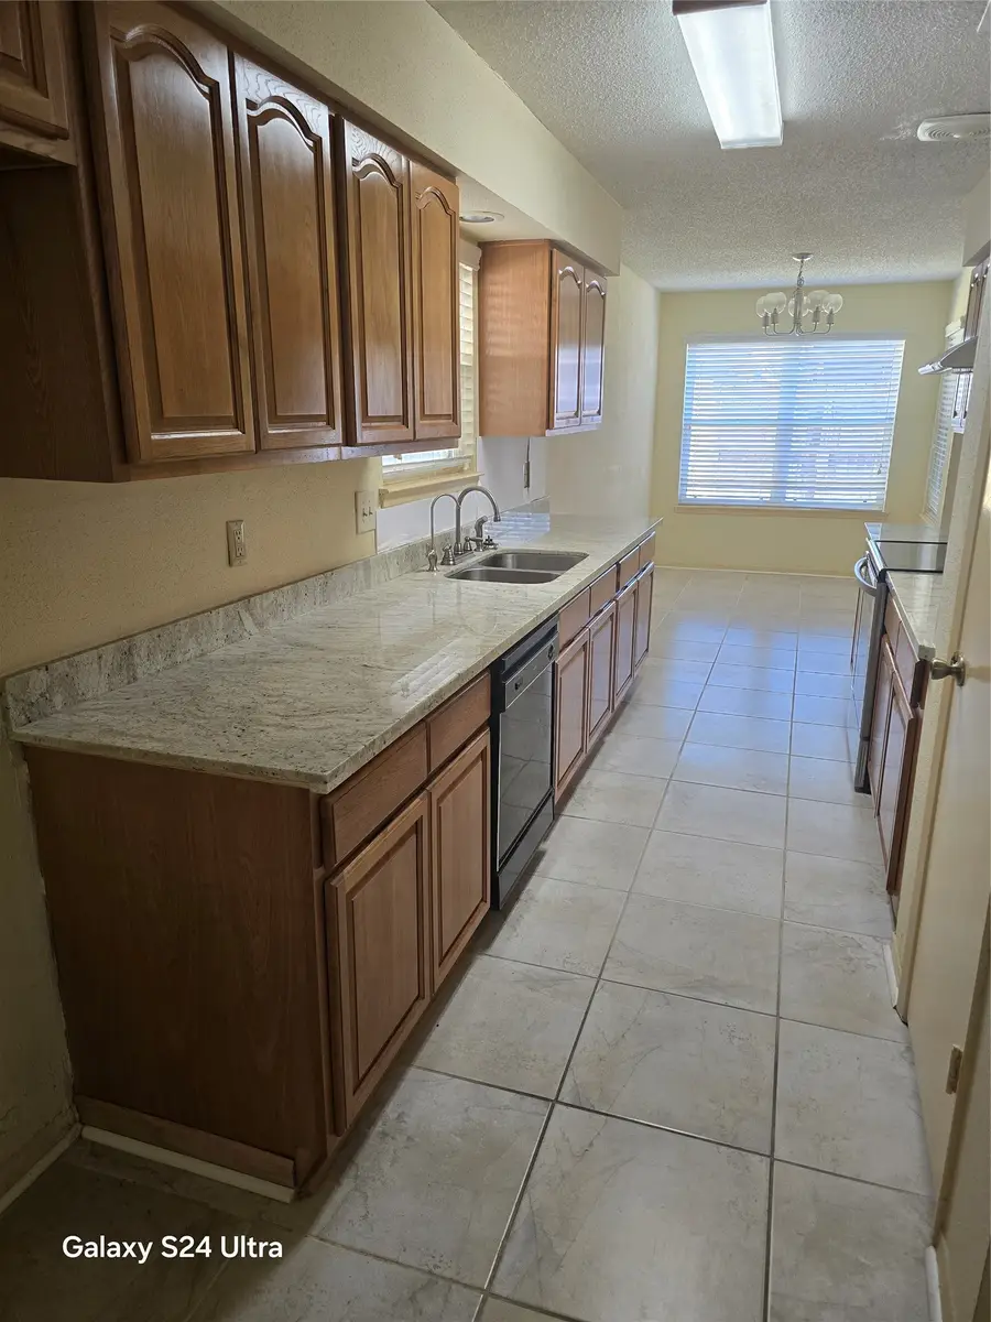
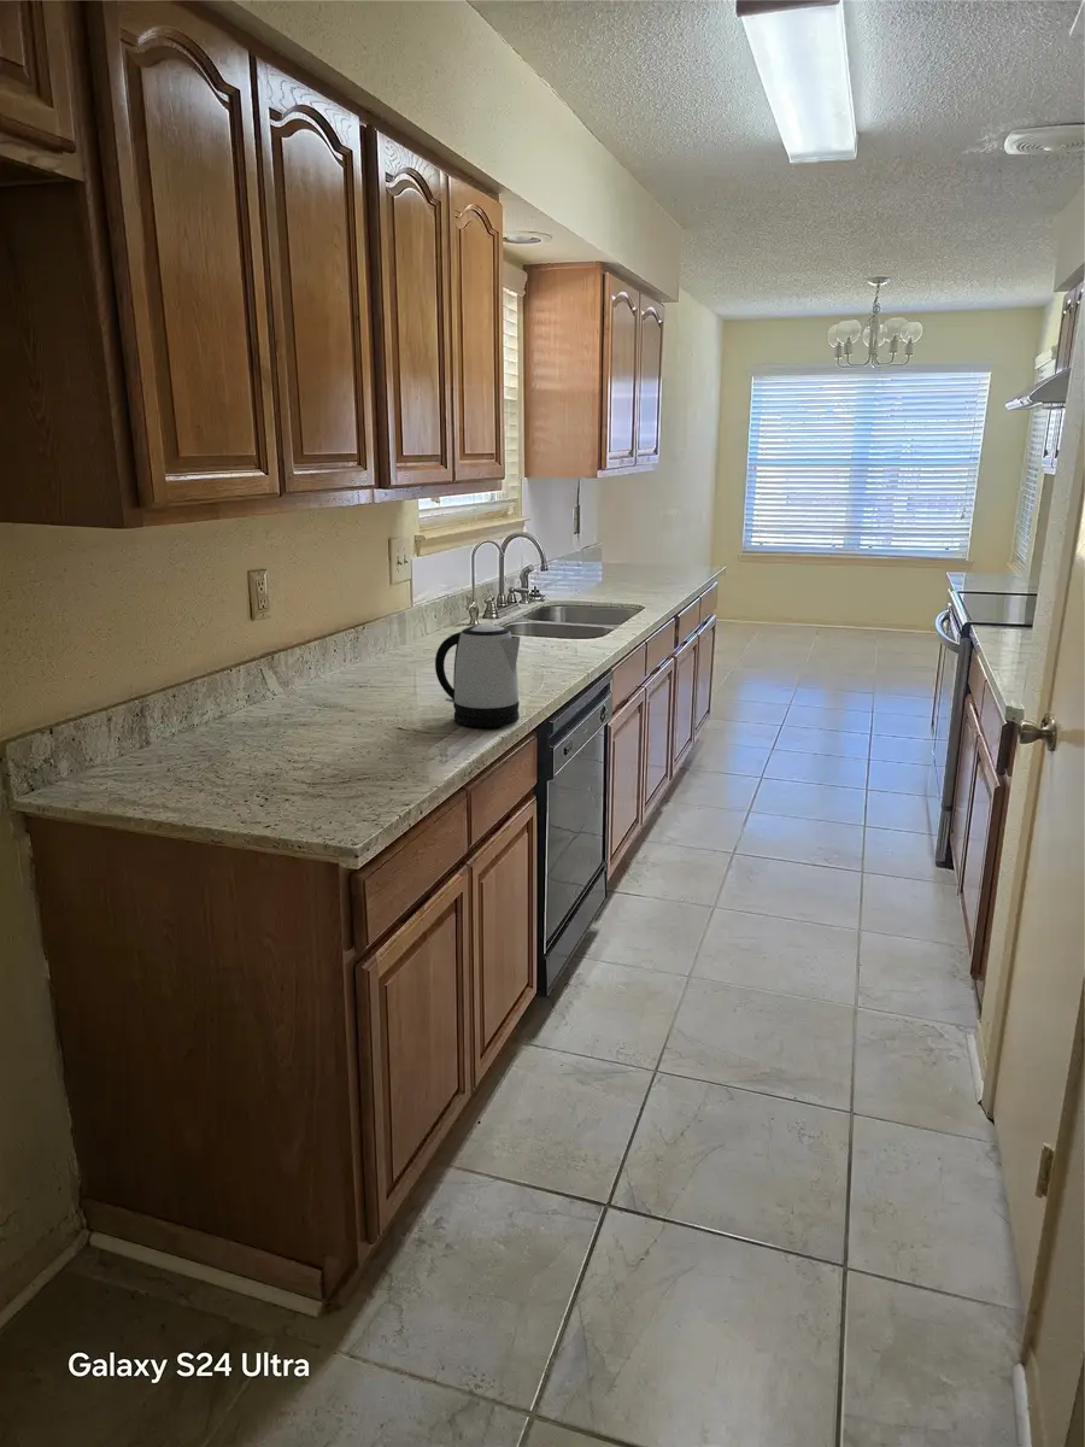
+ kettle [434,623,521,728]
